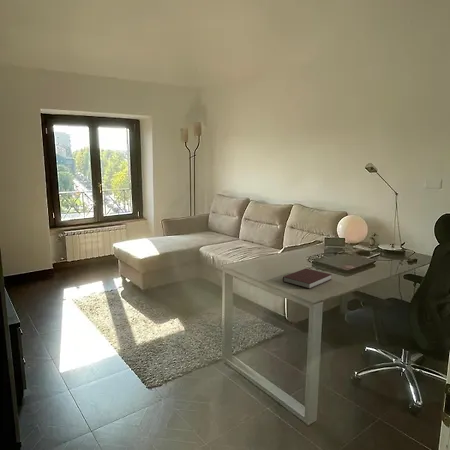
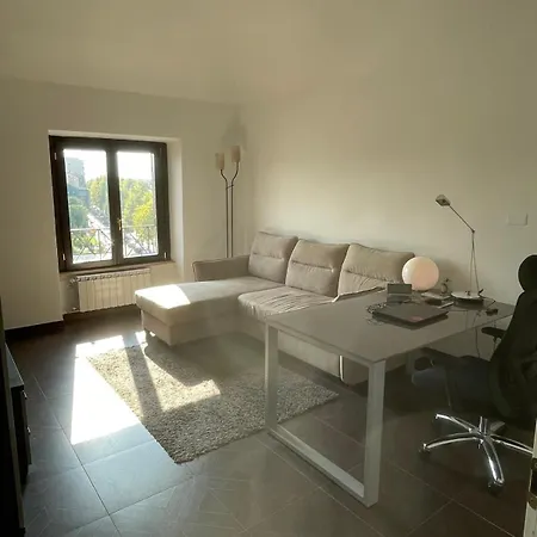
- notebook [282,268,333,290]
